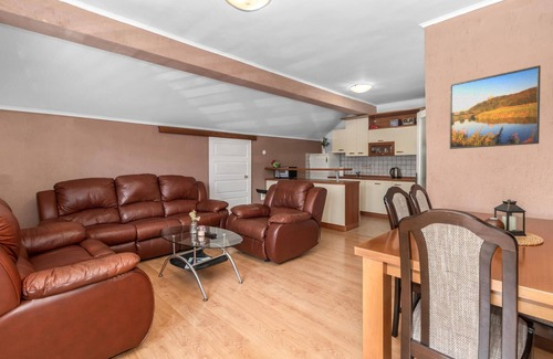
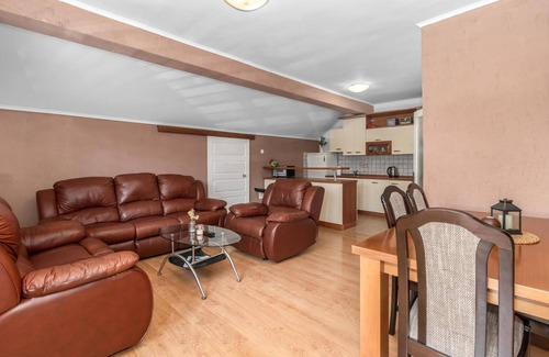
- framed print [449,64,542,150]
